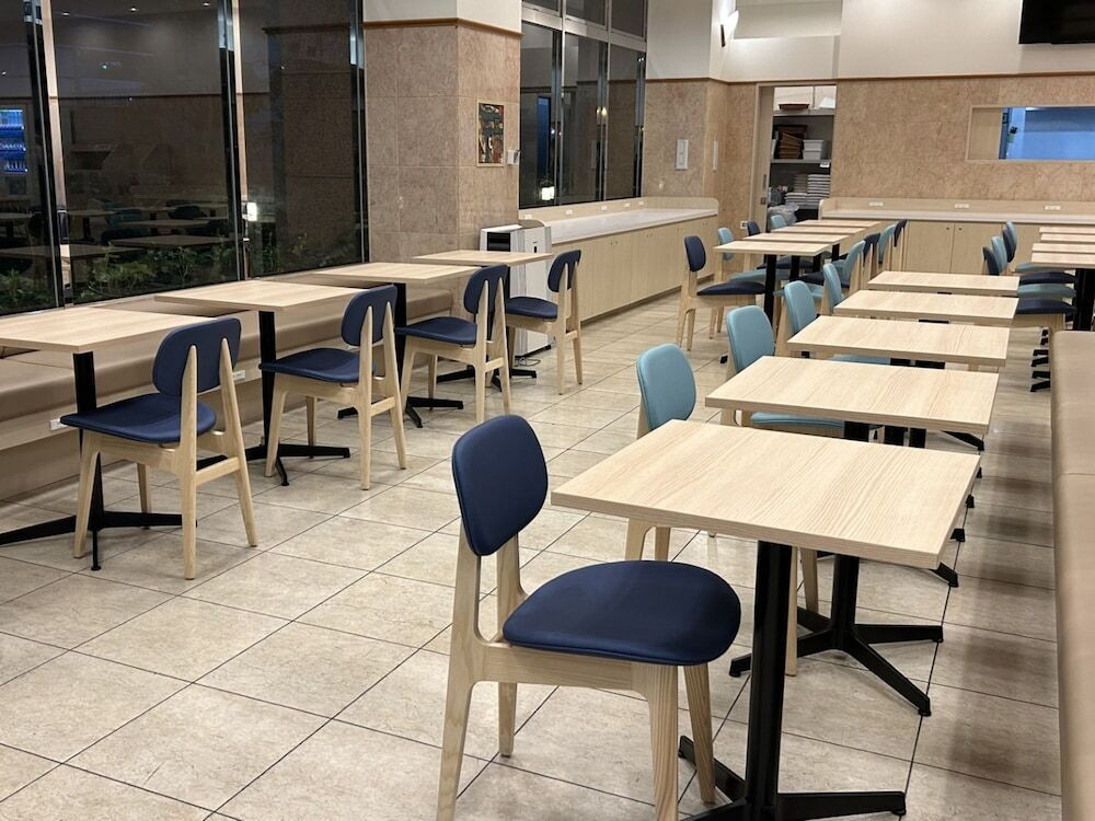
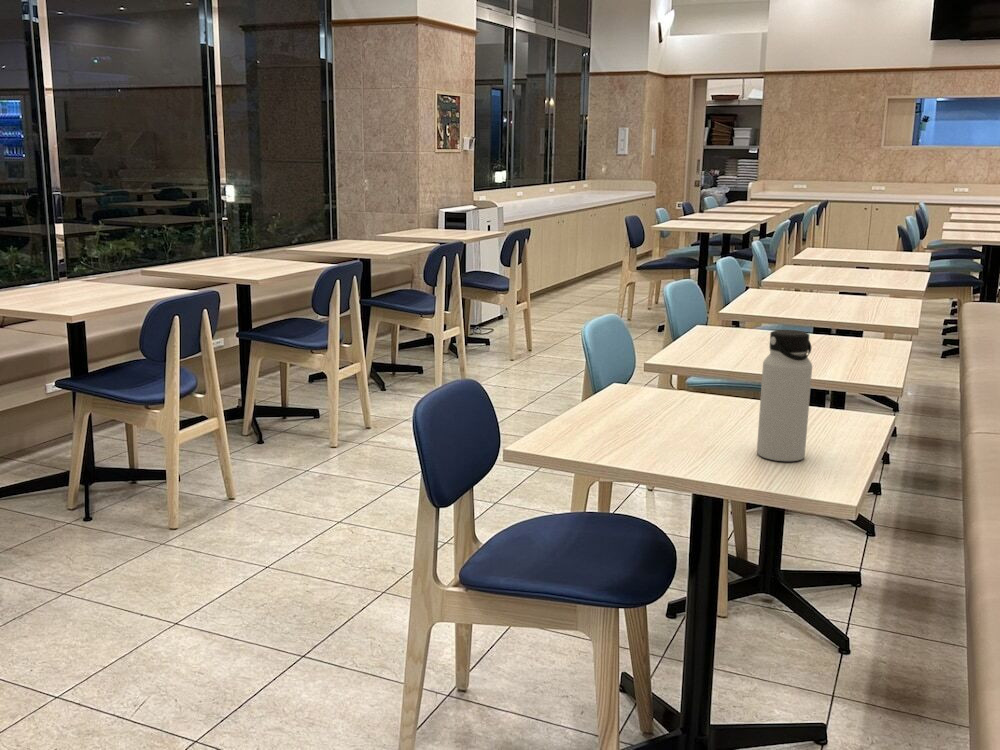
+ water bottle [756,329,813,462]
